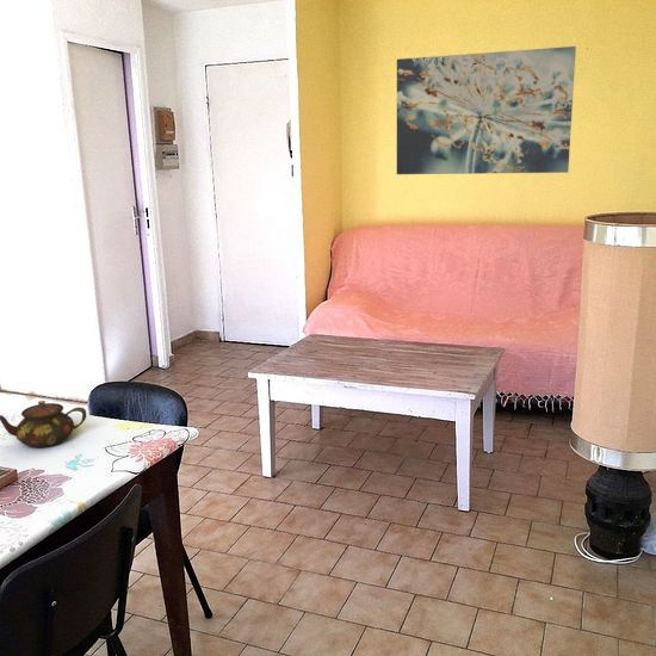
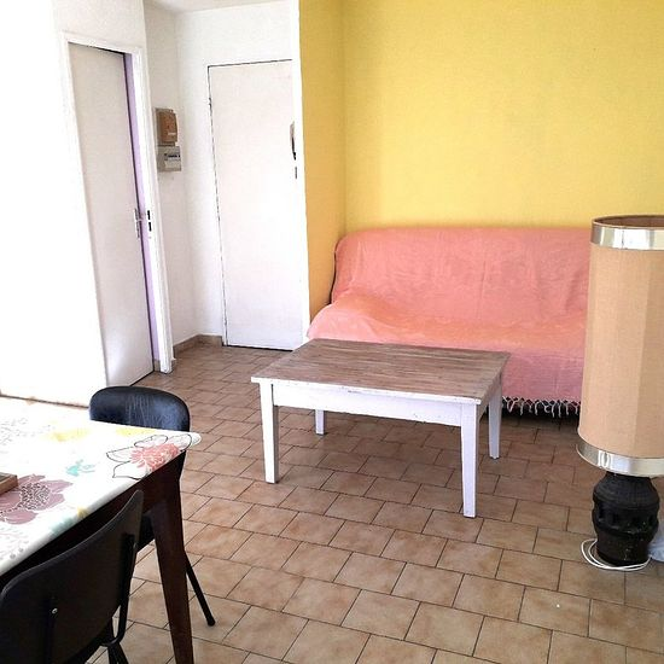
- wall art [396,45,577,175]
- teapot [0,400,87,448]
